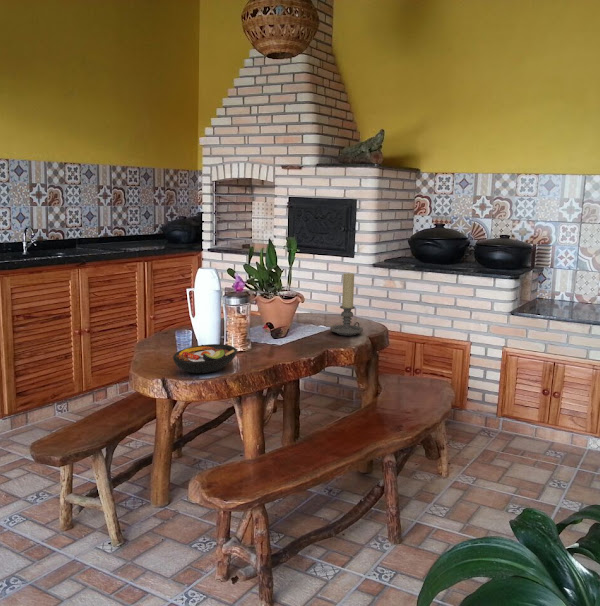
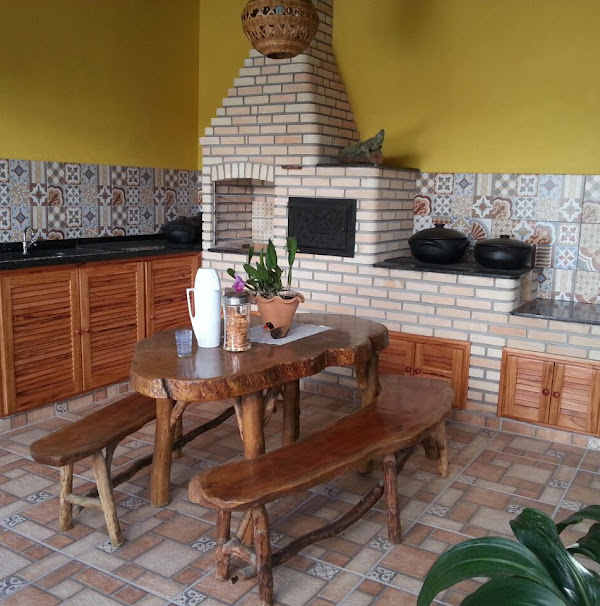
- candle holder [329,272,364,336]
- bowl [172,343,238,374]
